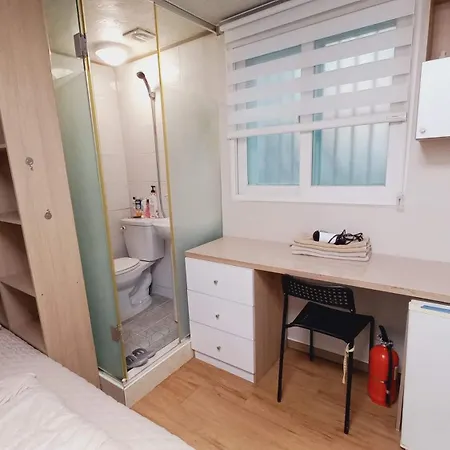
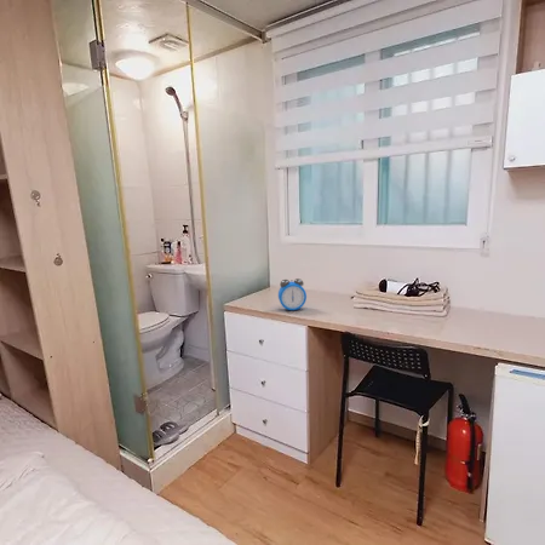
+ alarm clock [277,277,308,311]
